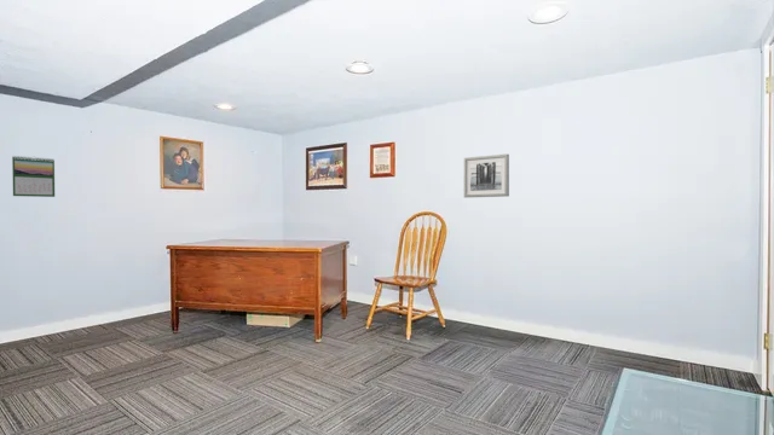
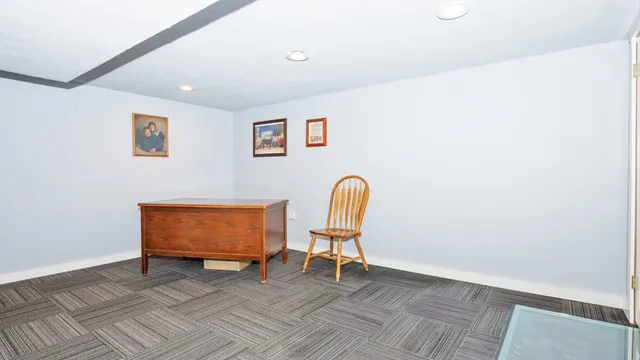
- calendar [11,155,56,198]
- wall art [463,153,510,198]
